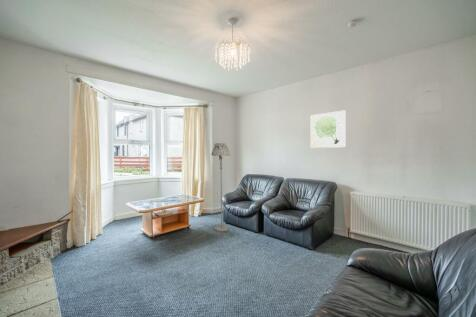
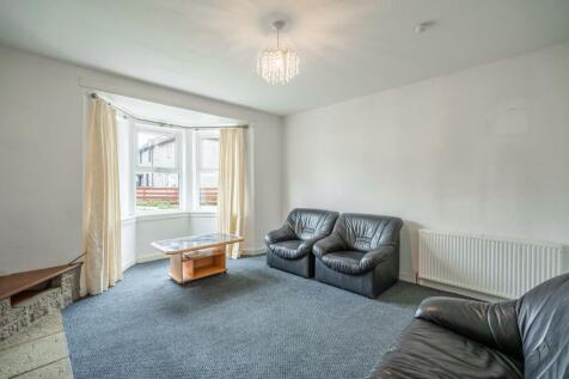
- floor lamp [211,142,231,232]
- wall art [310,109,347,149]
